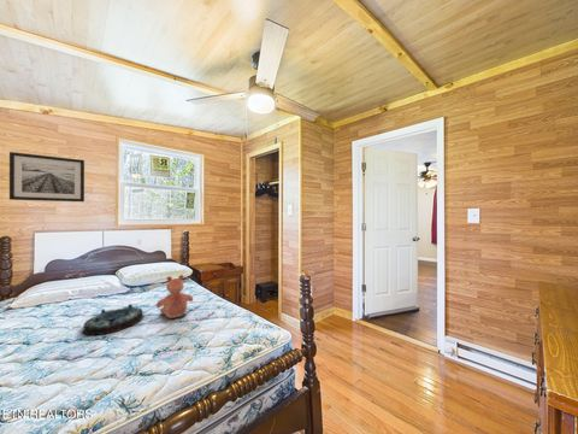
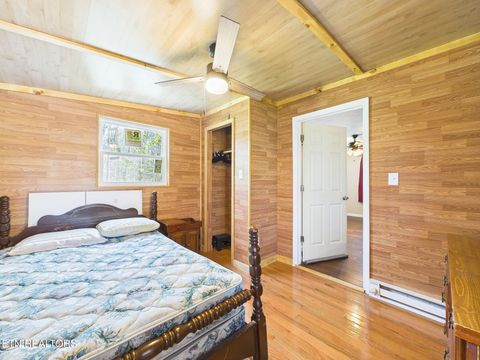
- serving tray [81,303,144,336]
- teddy bear [155,274,194,319]
- wall art [8,151,85,203]
